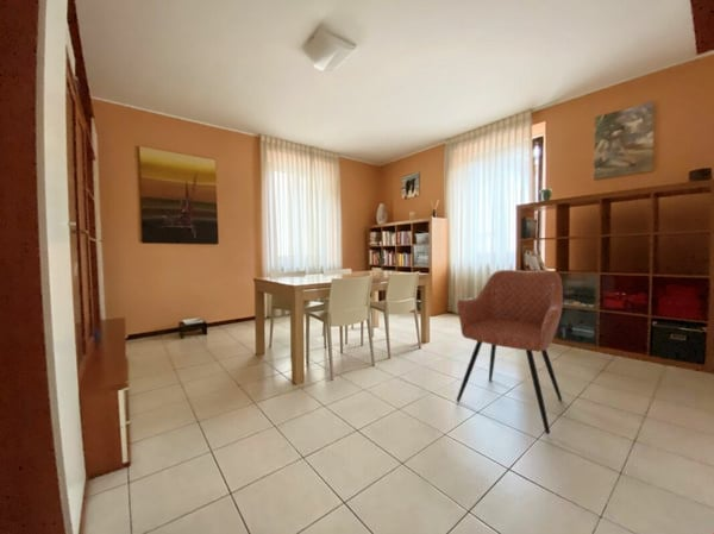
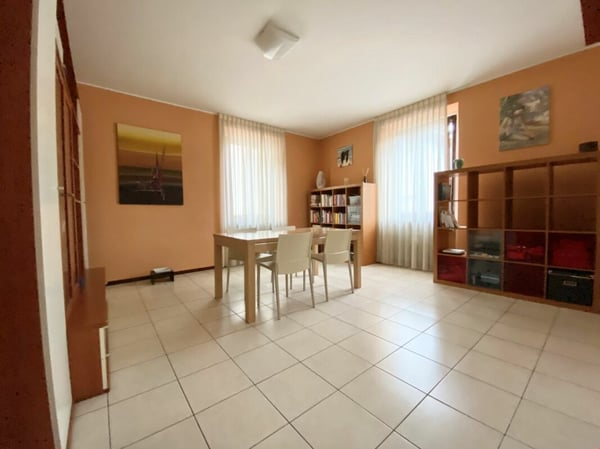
- armchair [456,269,564,435]
